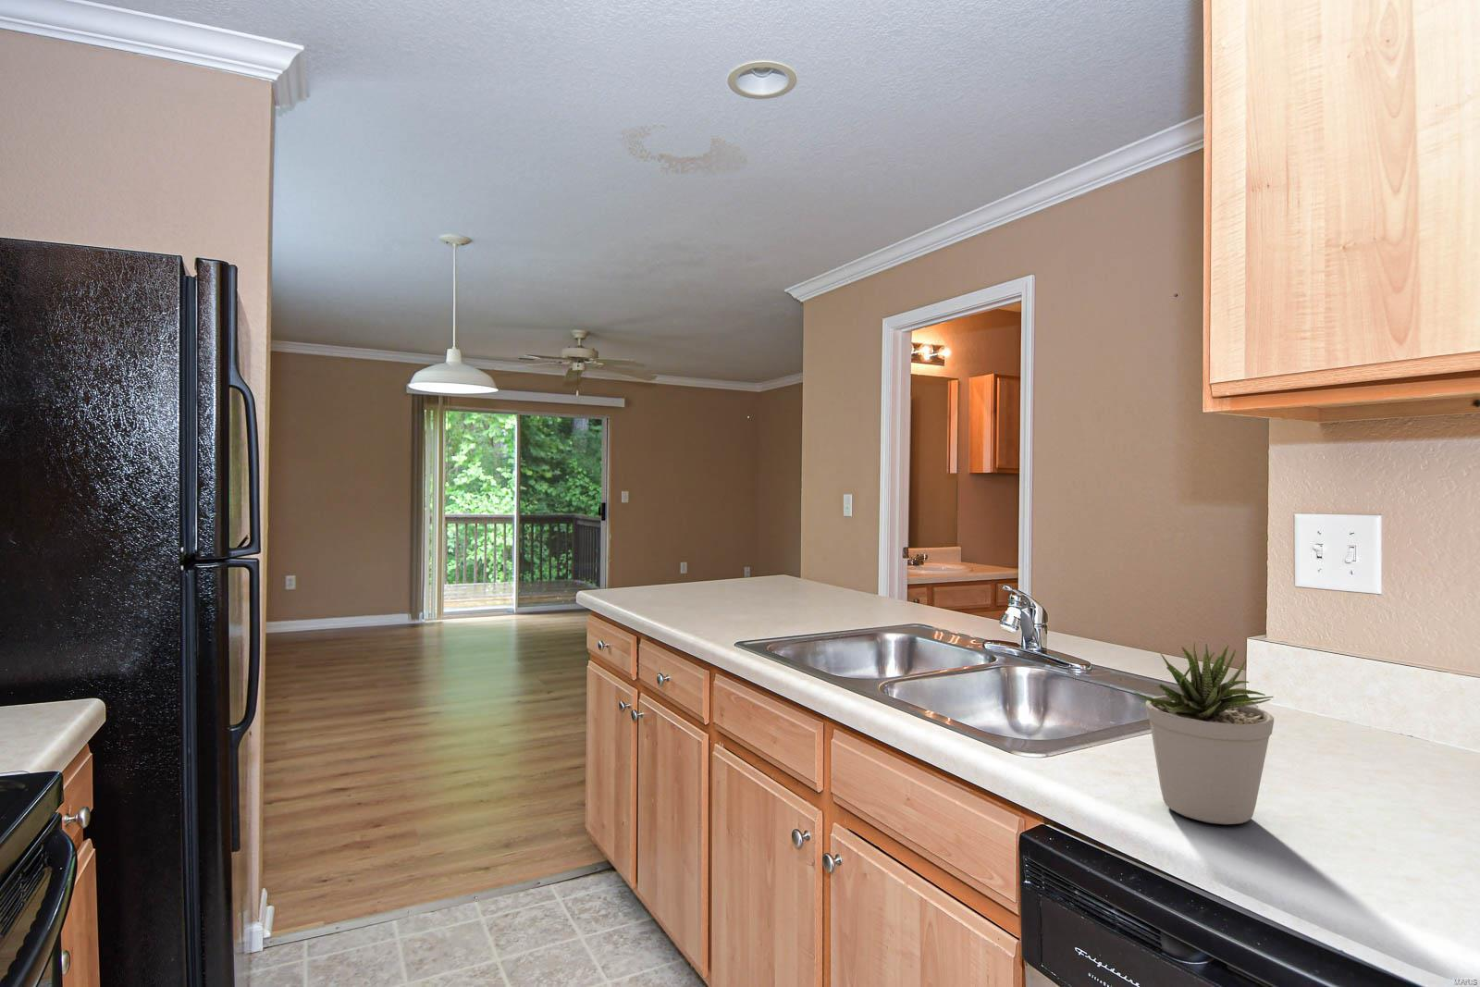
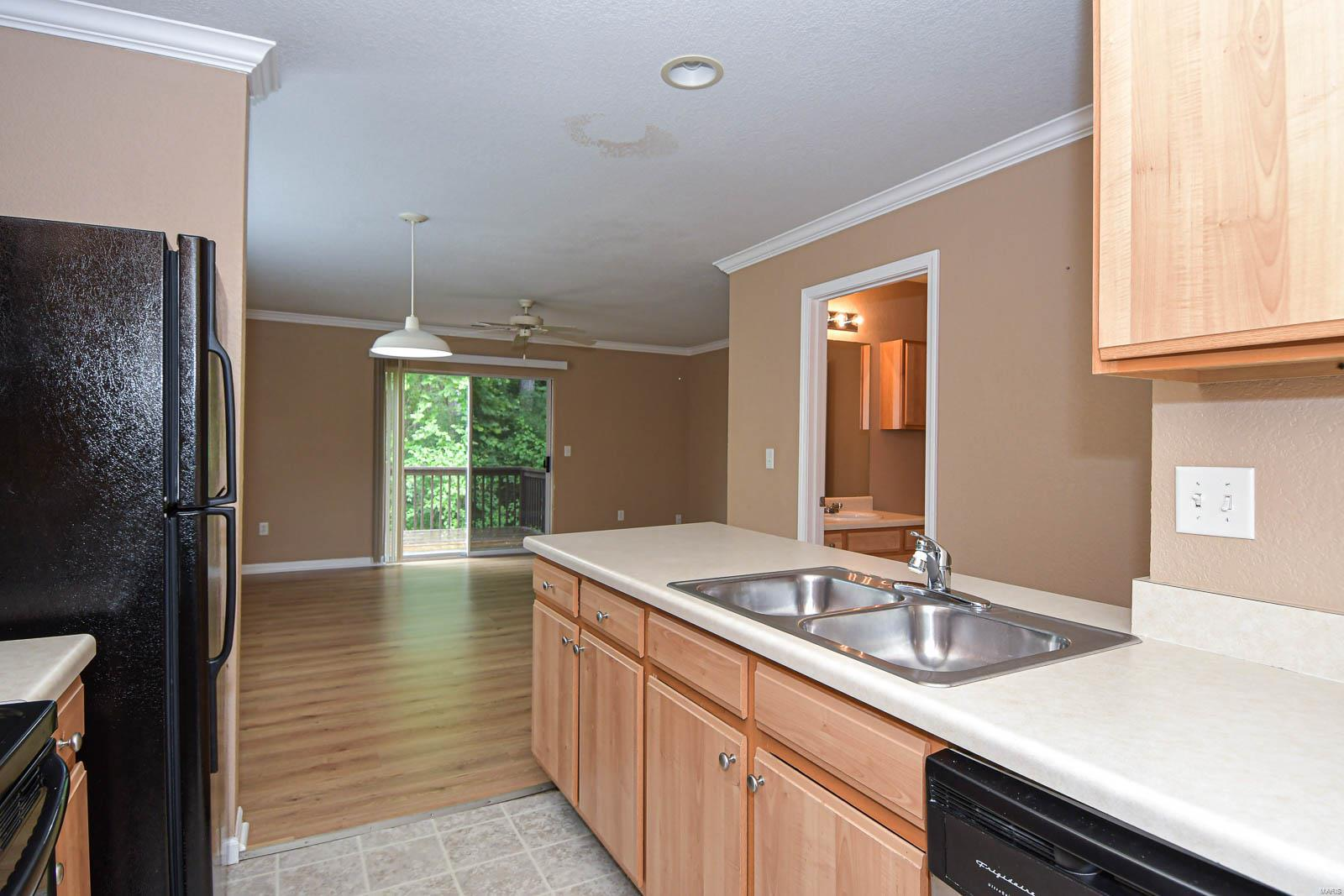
- potted plant [1134,641,1275,825]
